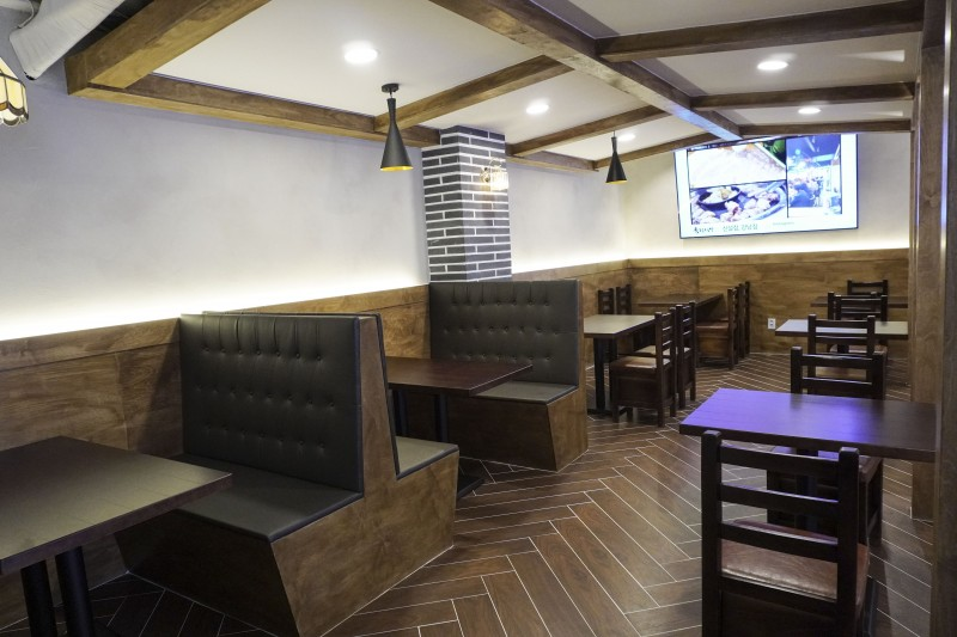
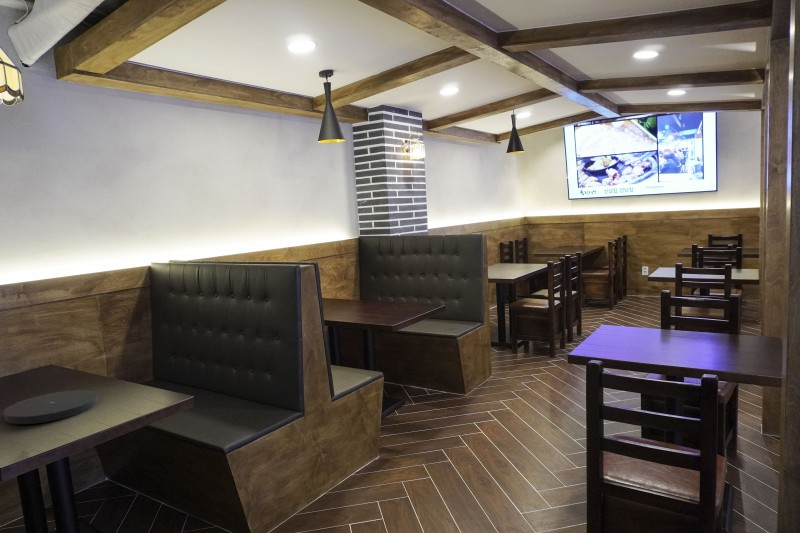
+ plate [3,389,99,425]
